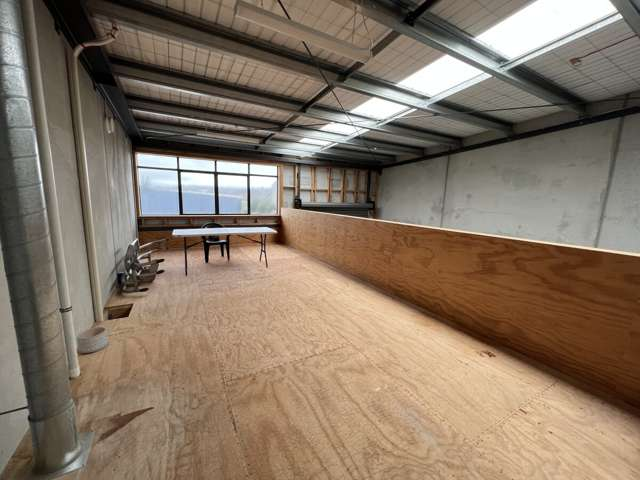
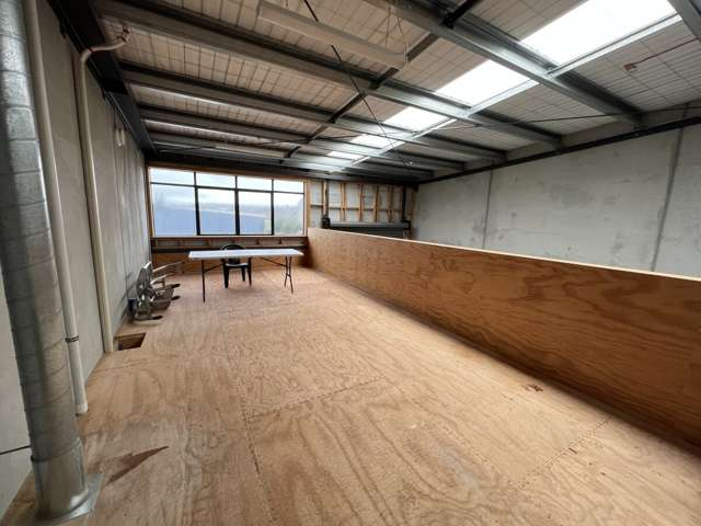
- planter [76,326,109,354]
